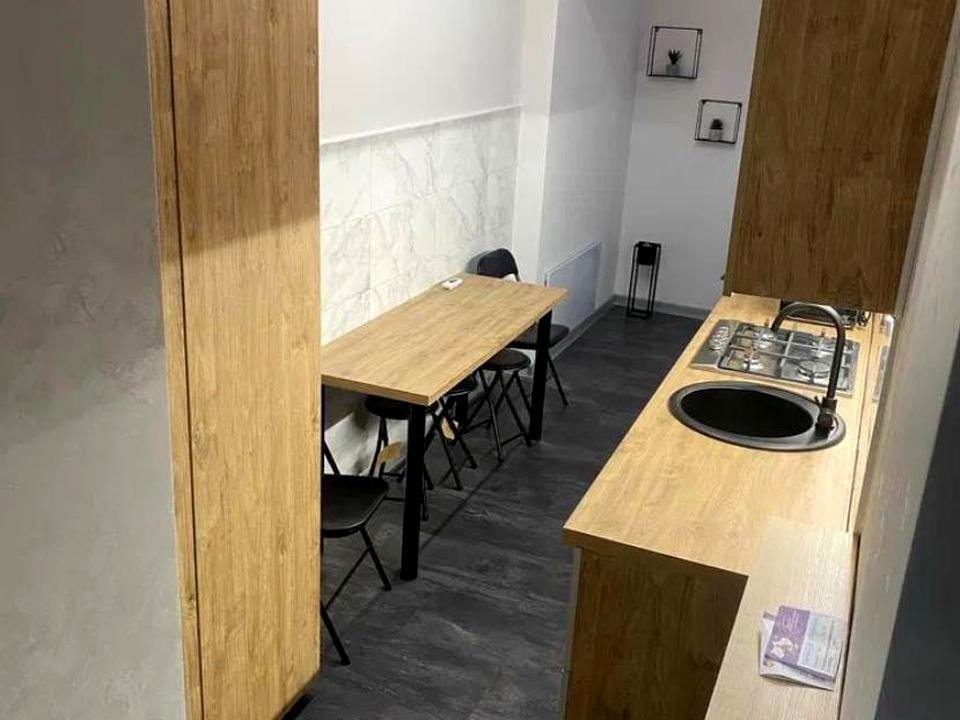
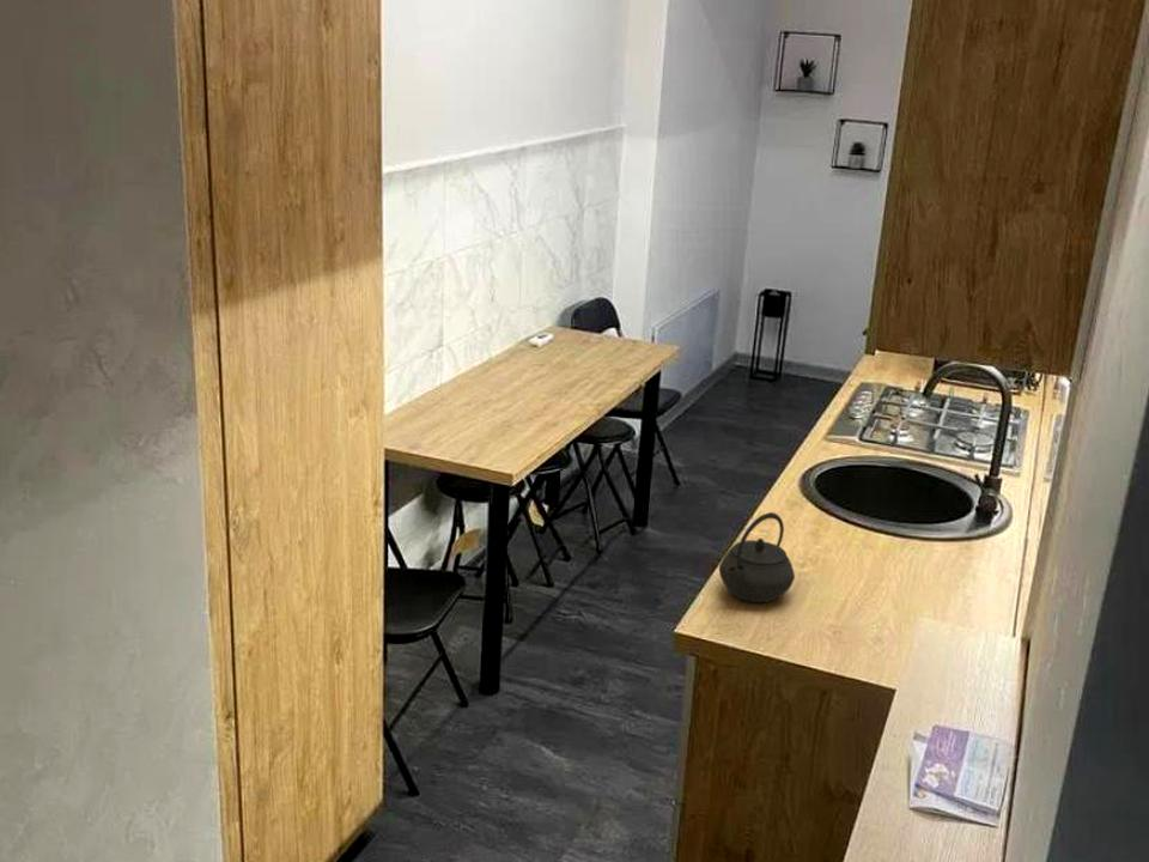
+ kettle [718,511,796,603]
